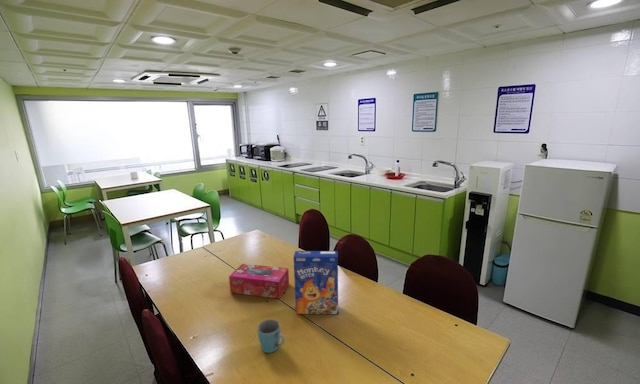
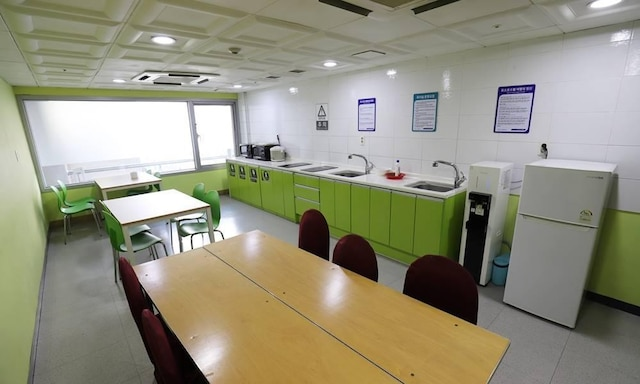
- cereal box [292,250,339,315]
- mug [257,318,285,354]
- tissue box [228,263,290,300]
